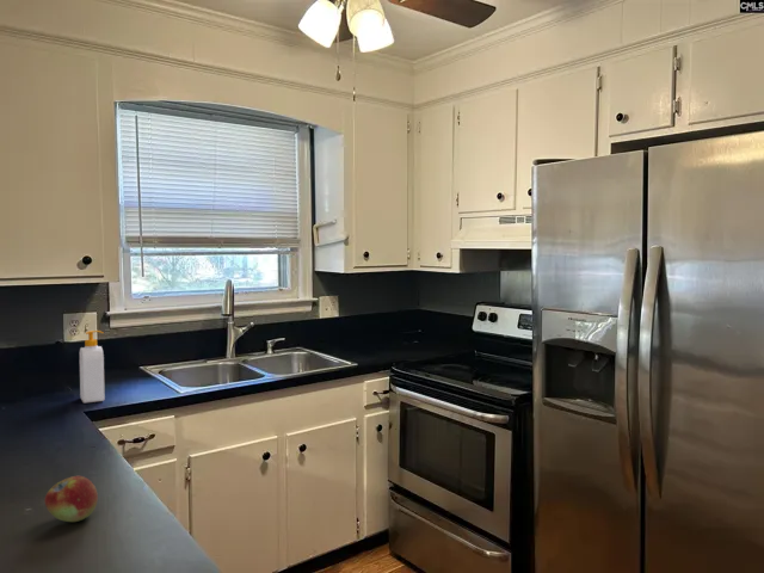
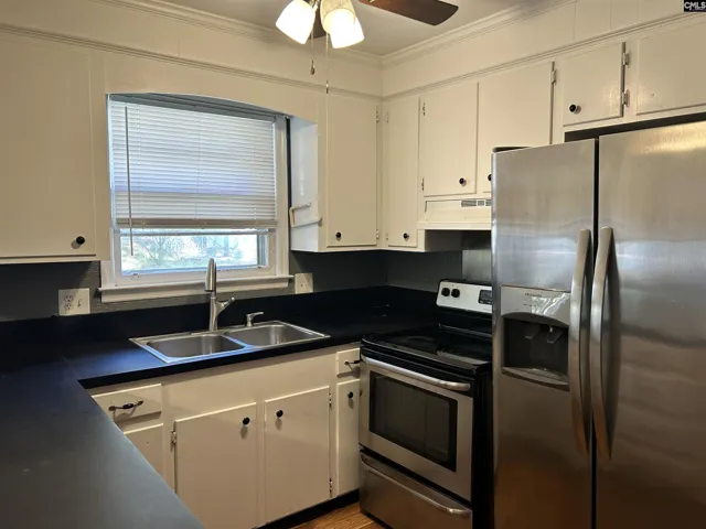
- fruit [43,475,99,523]
- soap bottle [79,329,106,405]
